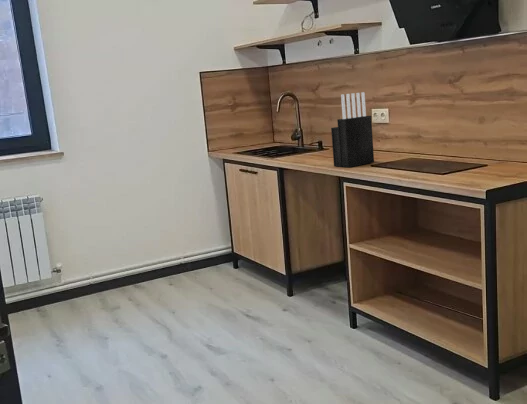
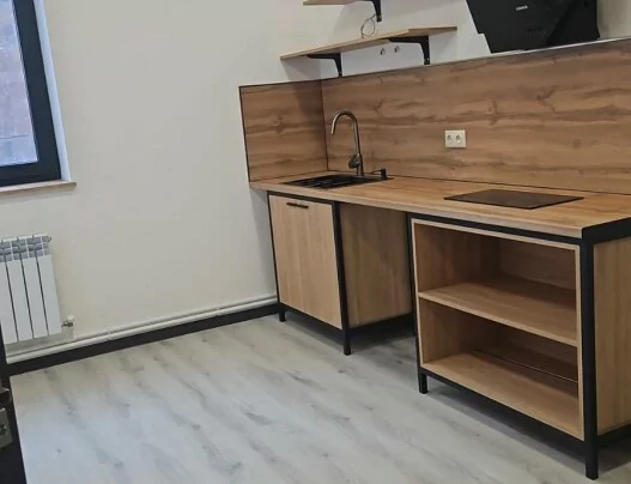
- knife block [330,91,375,168]
